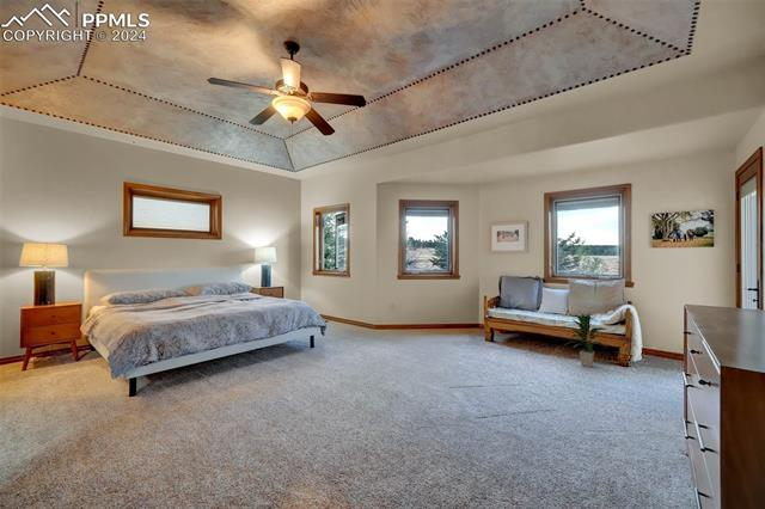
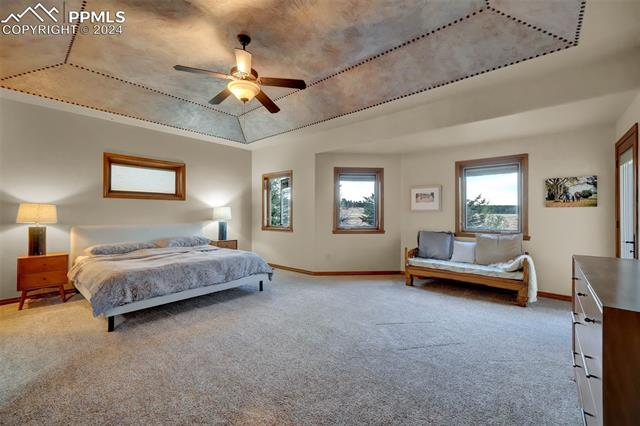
- indoor plant [562,312,608,368]
